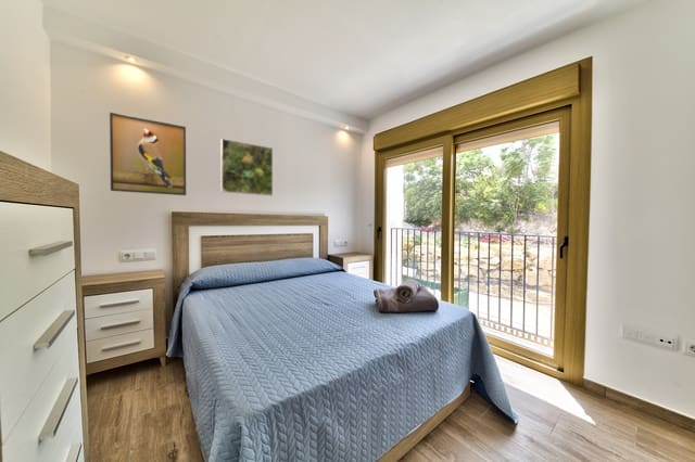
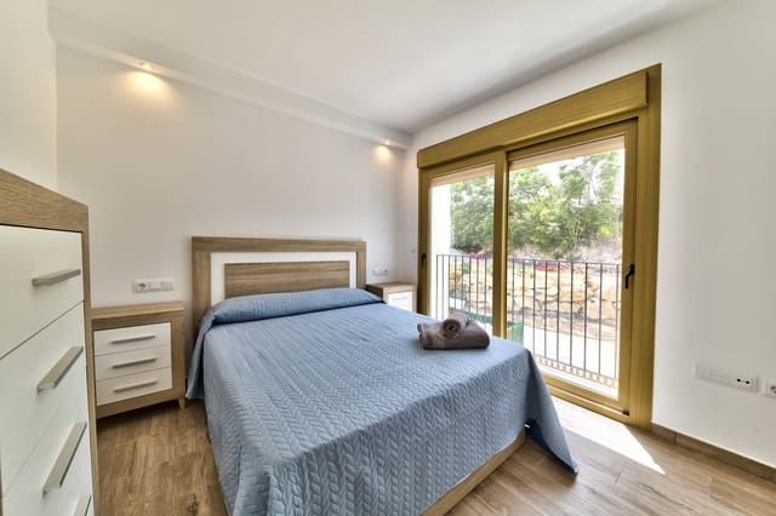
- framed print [219,138,274,197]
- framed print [109,111,187,196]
